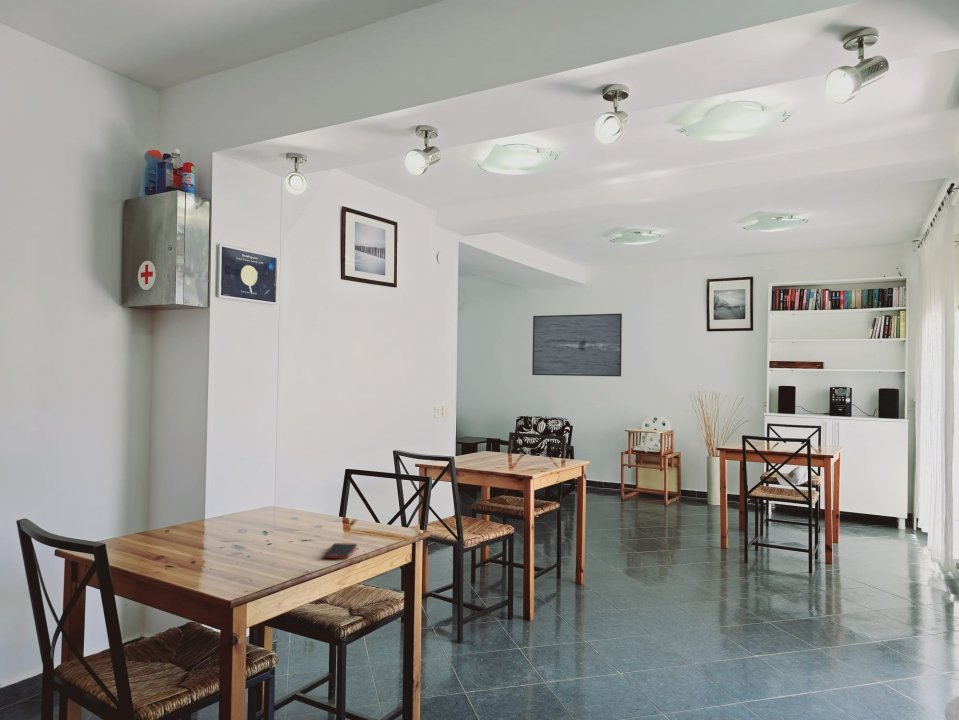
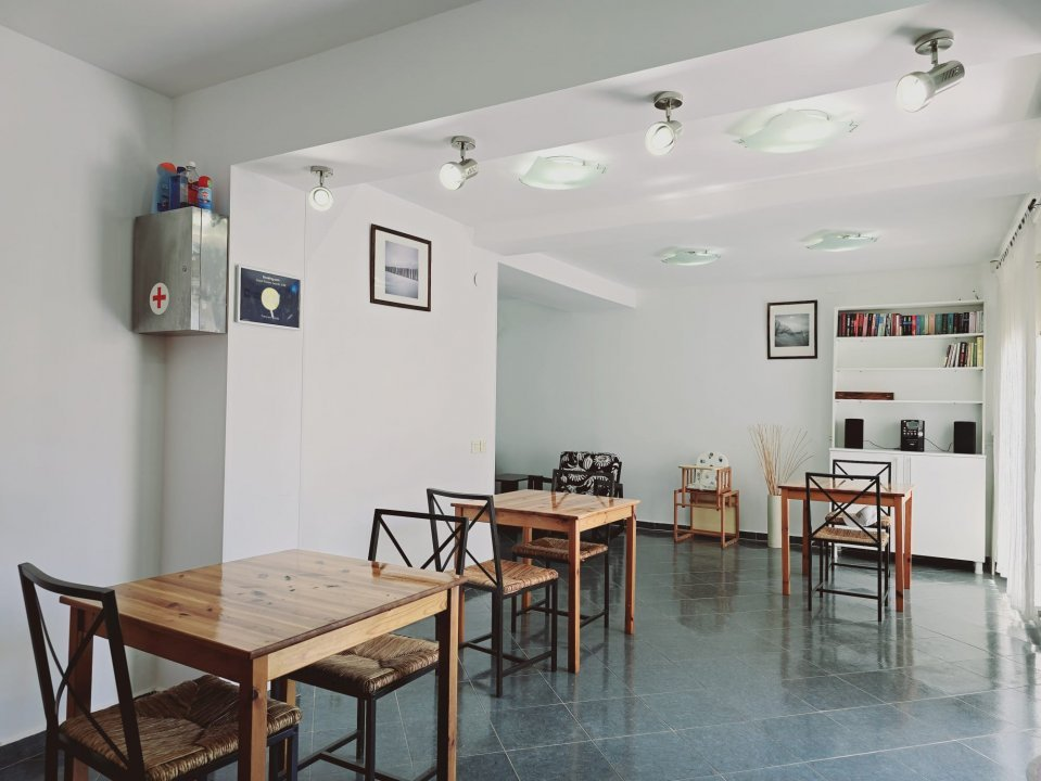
- cell phone [322,542,358,560]
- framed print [531,313,623,377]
